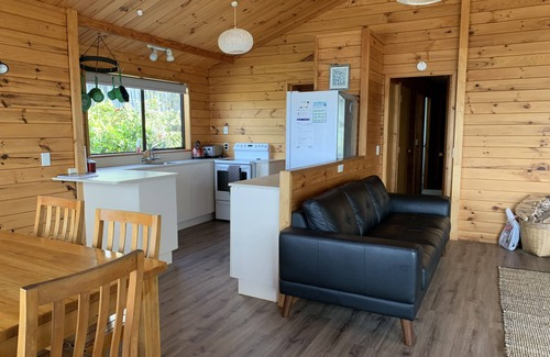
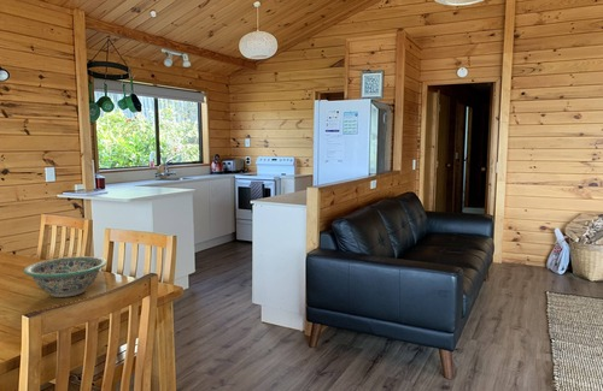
+ decorative bowl [23,255,107,298]
